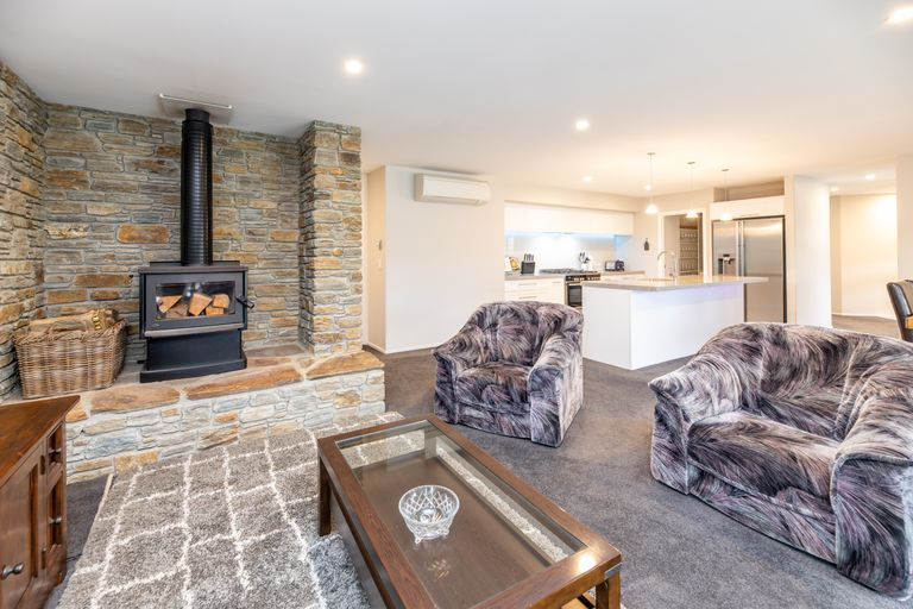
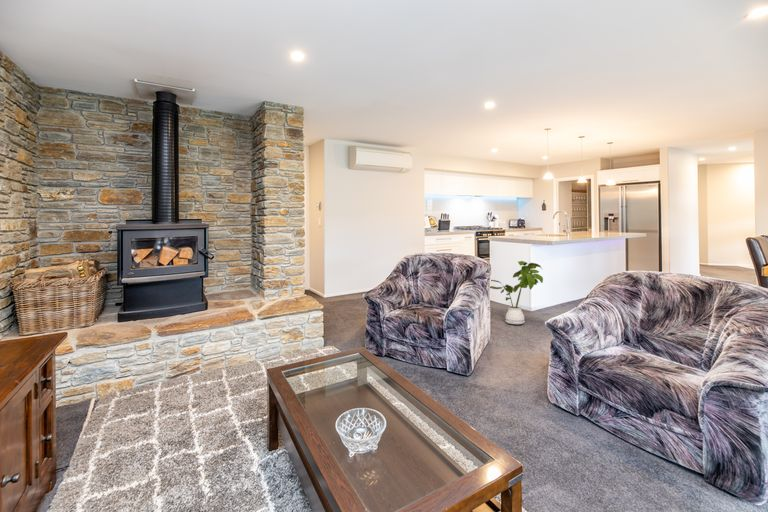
+ house plant [489,260,544,325]
